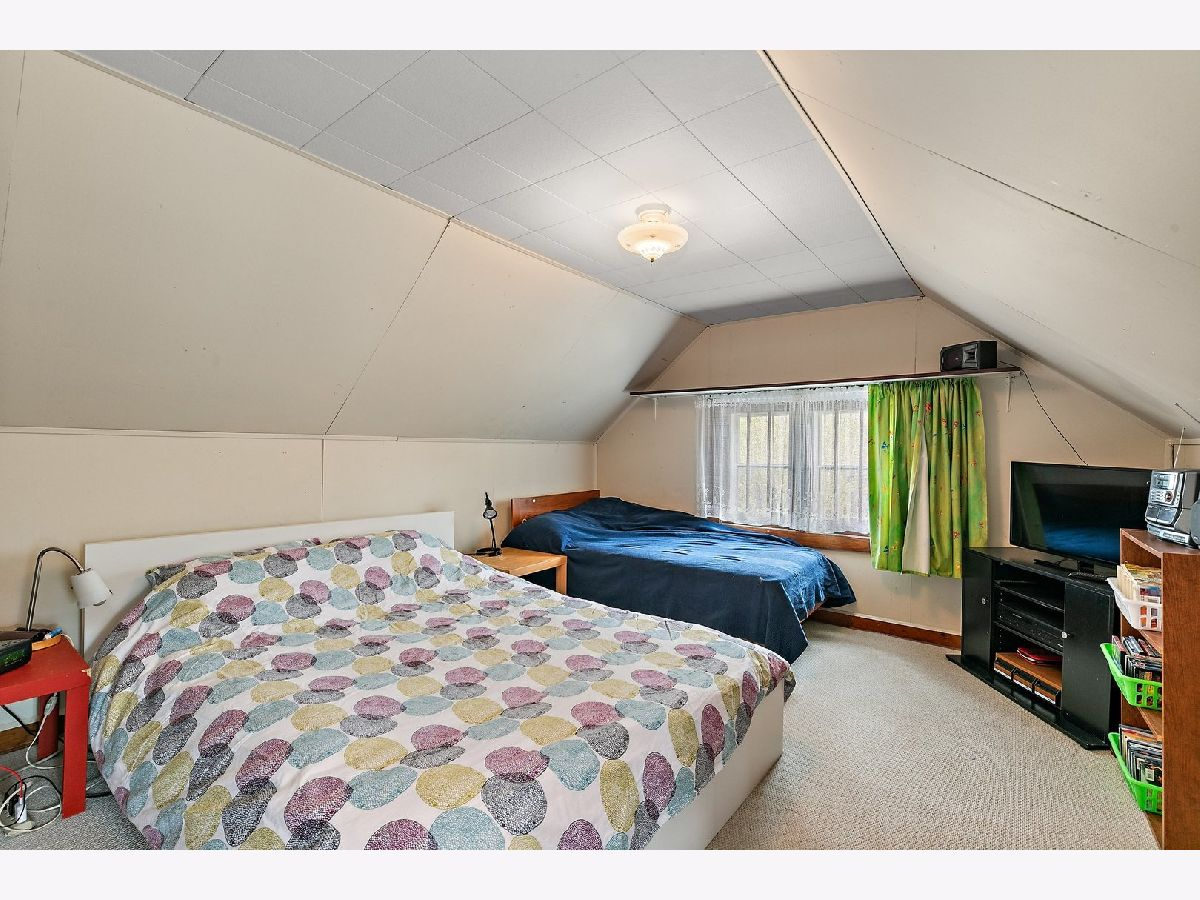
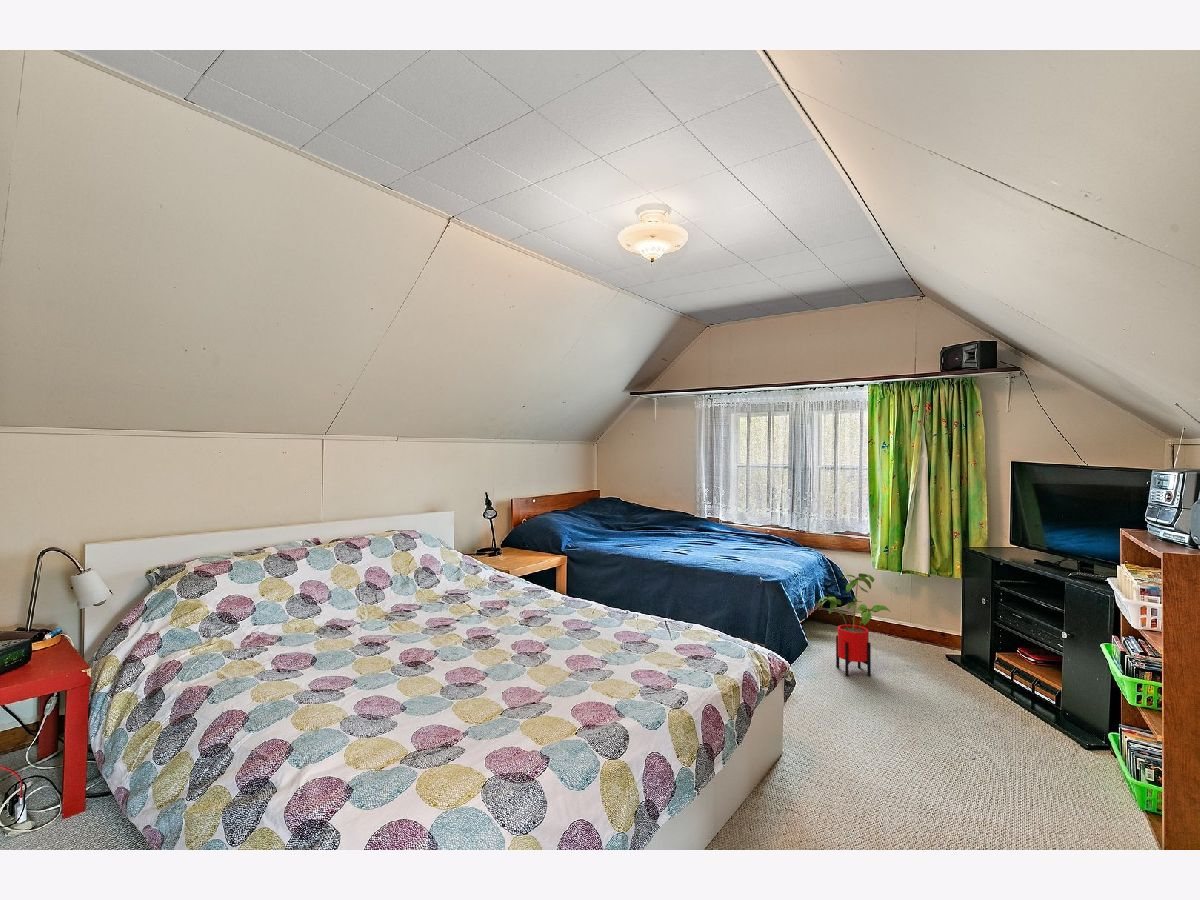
+ house plant [817,572,892,677]
